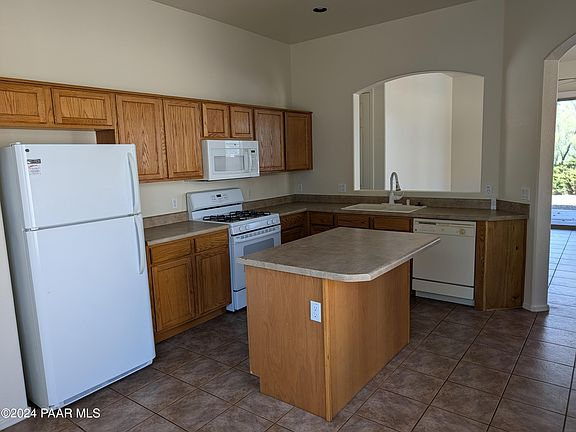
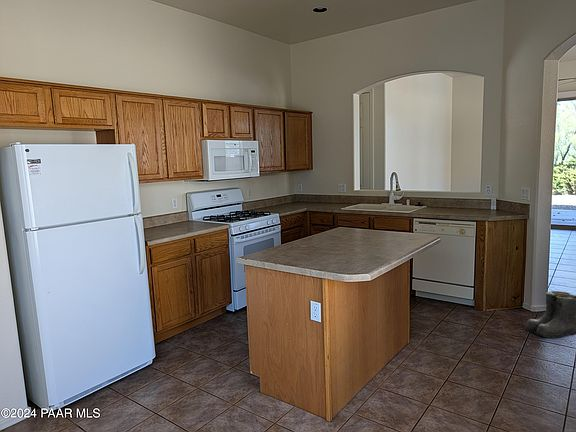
+ boots [524,290,576,339]
